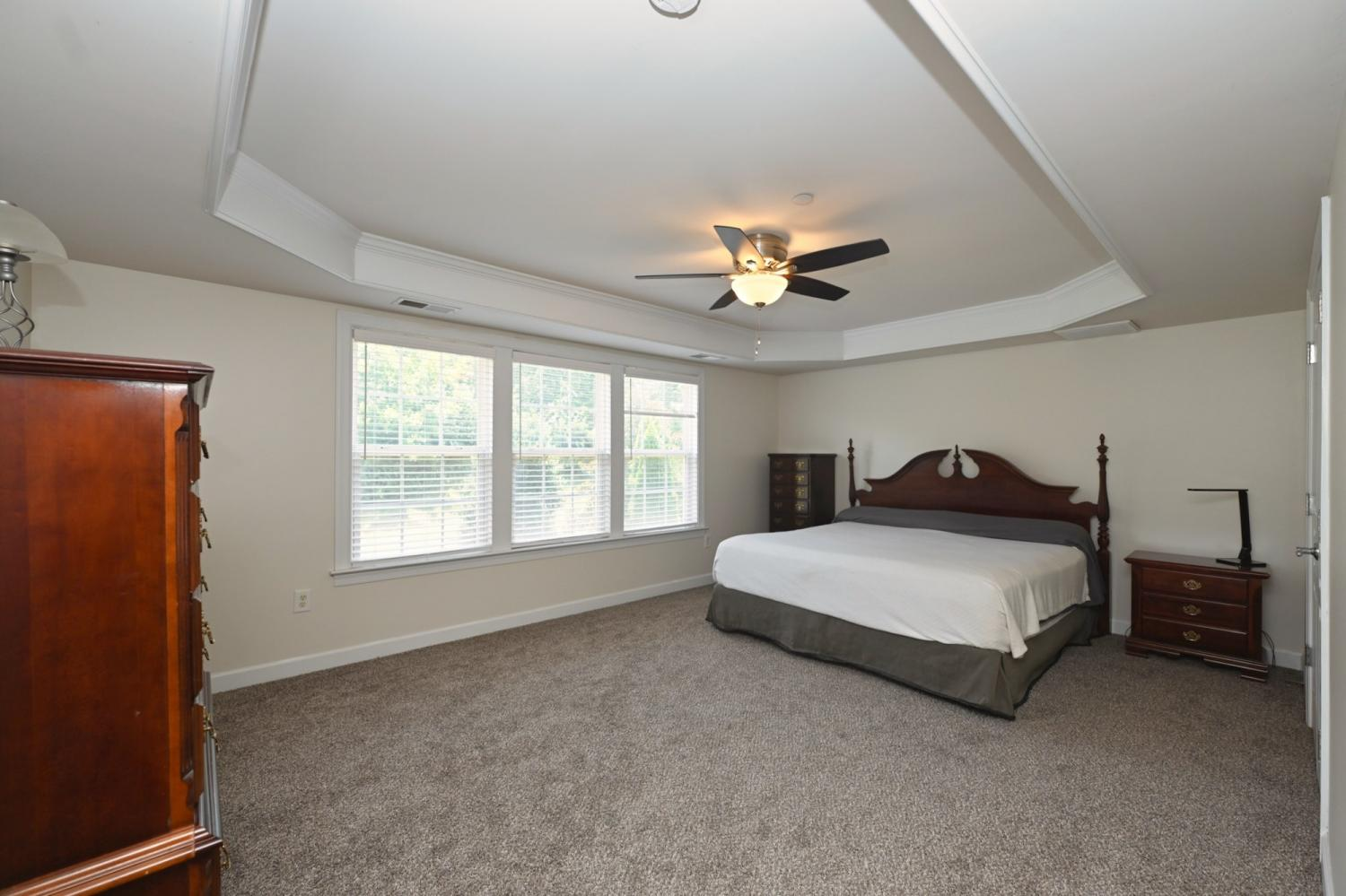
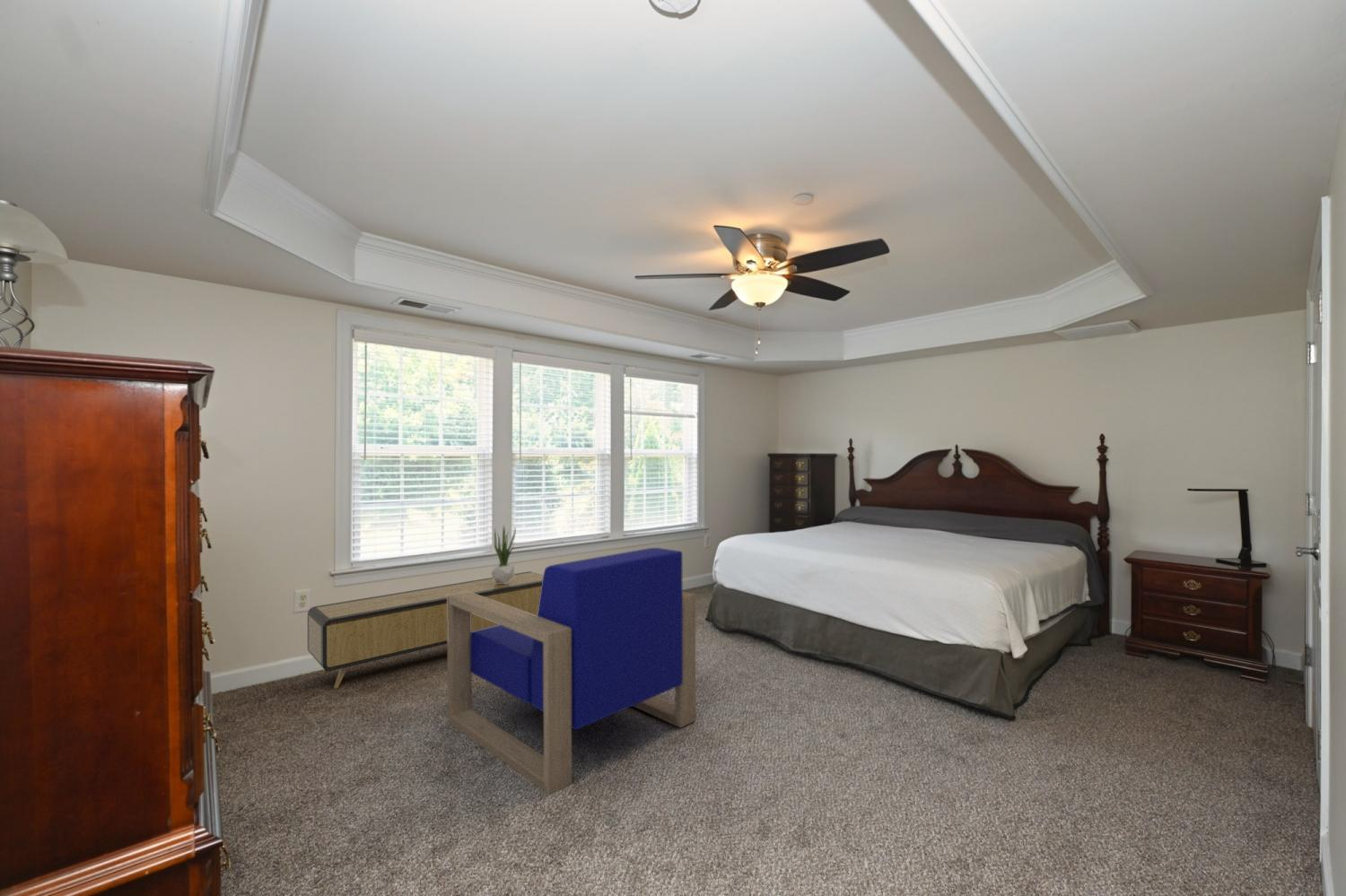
+ potted plant [490,524,517,584]
+ storage bench [307,570,544,689]
+ armchair [447,547,696,796]
